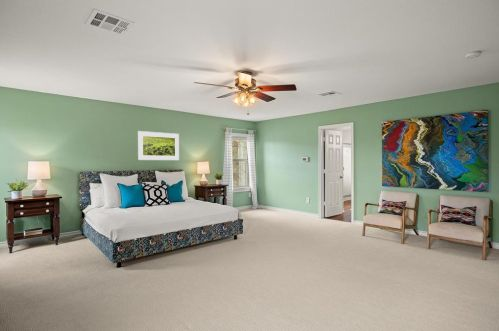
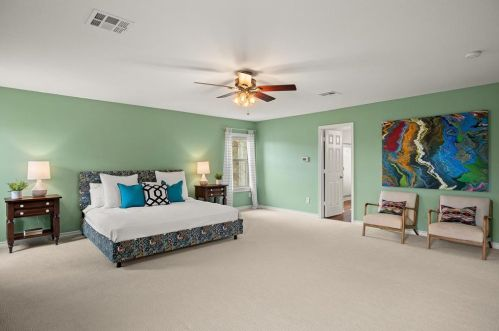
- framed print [137,130,180,161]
